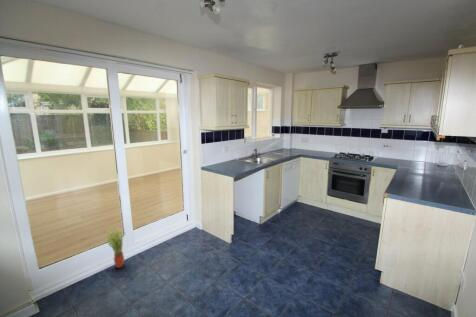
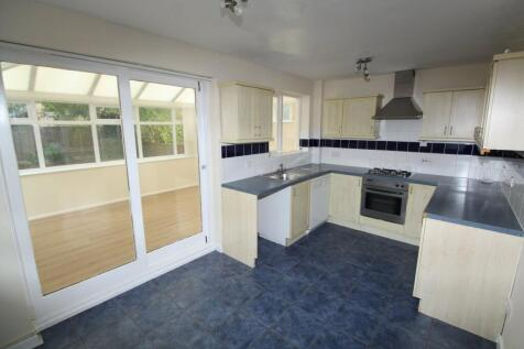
- potted plant [104,227,127,269]
